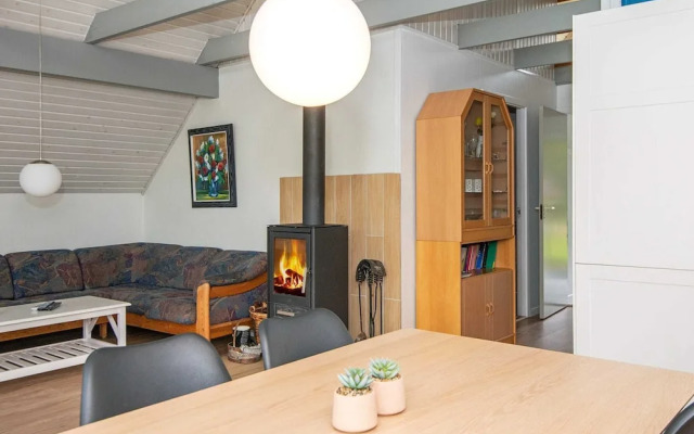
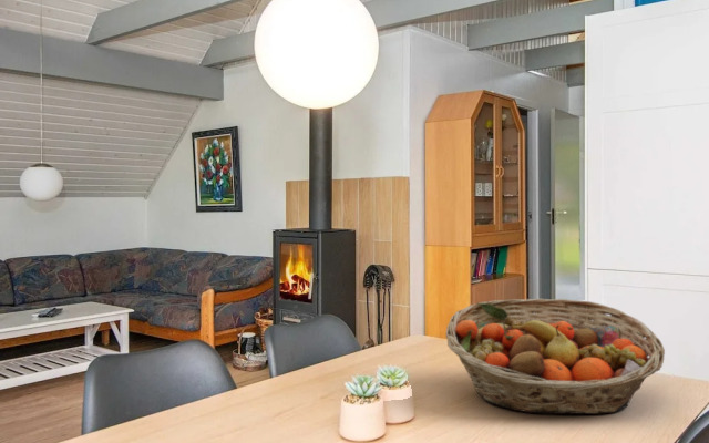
+ fruit basket [445,298,666,415]
